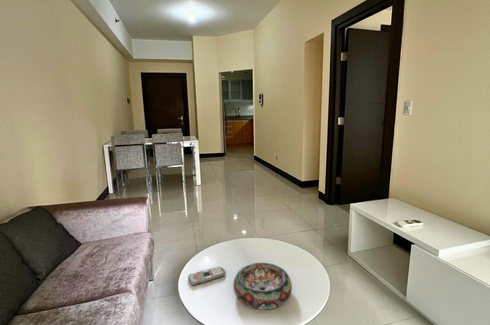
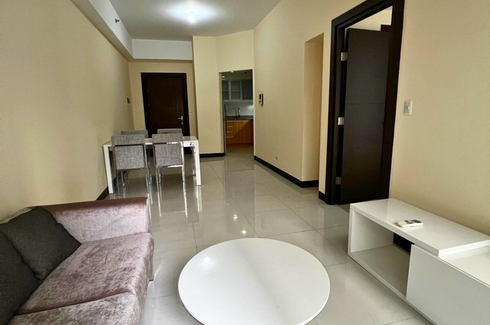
- remote control [187,266,226,287]
- decorative bowl [232,262,293,310]
